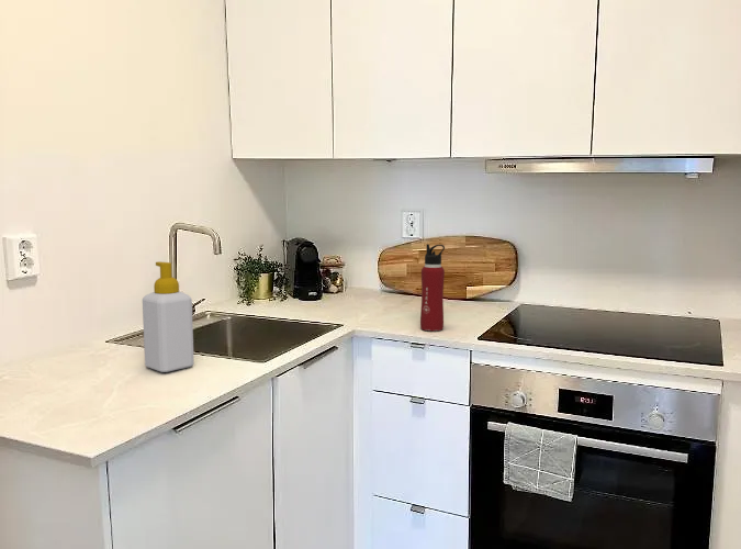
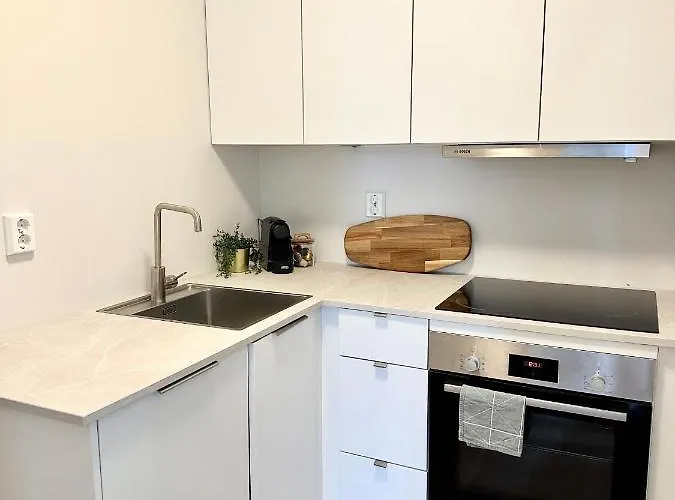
- soap bottle [142,260,195,373]
- water bottle [419,243,446,332]
